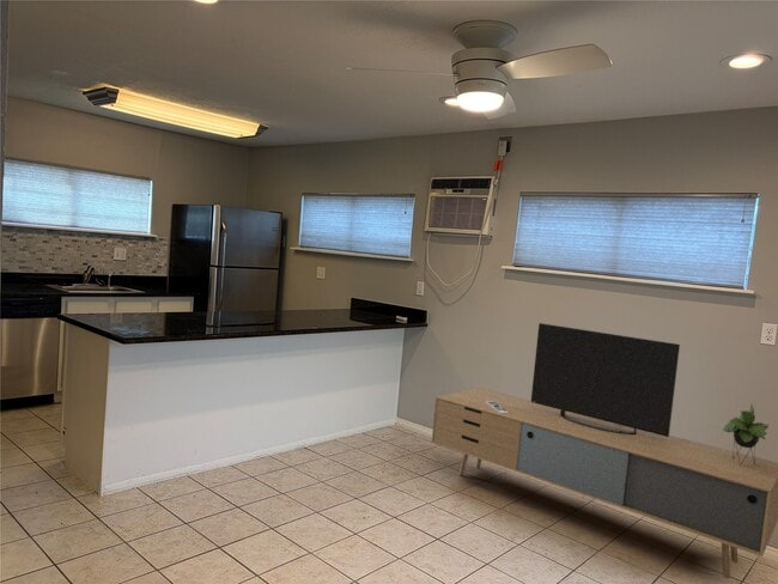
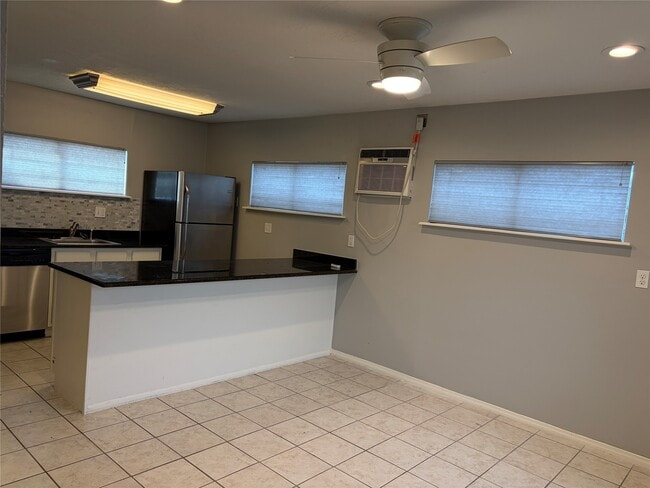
- media console [431,322,778,579]
